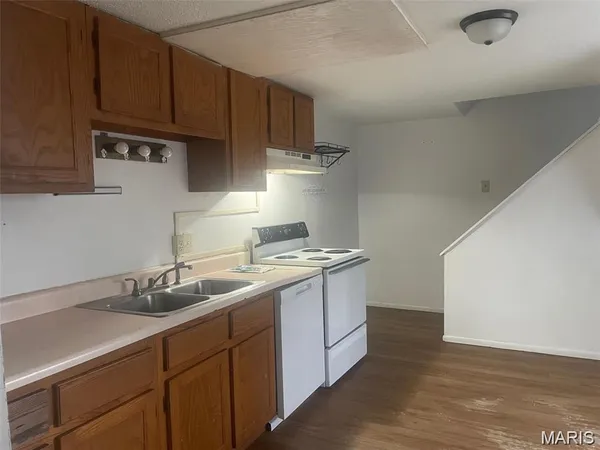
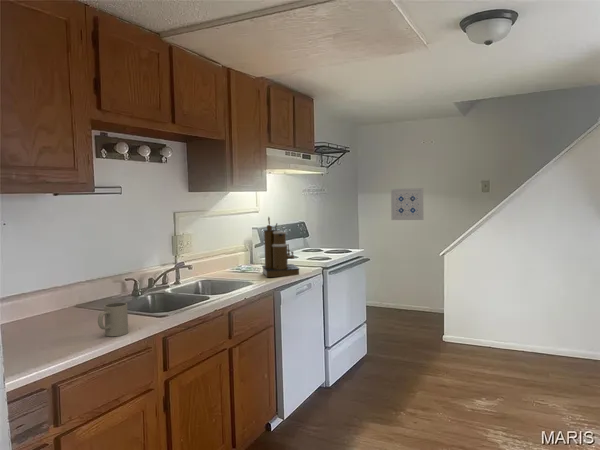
+ mug [97,301,129,337]
+ coffee maker [261,216,301,278]
+ wall art [390,187,424,221]
